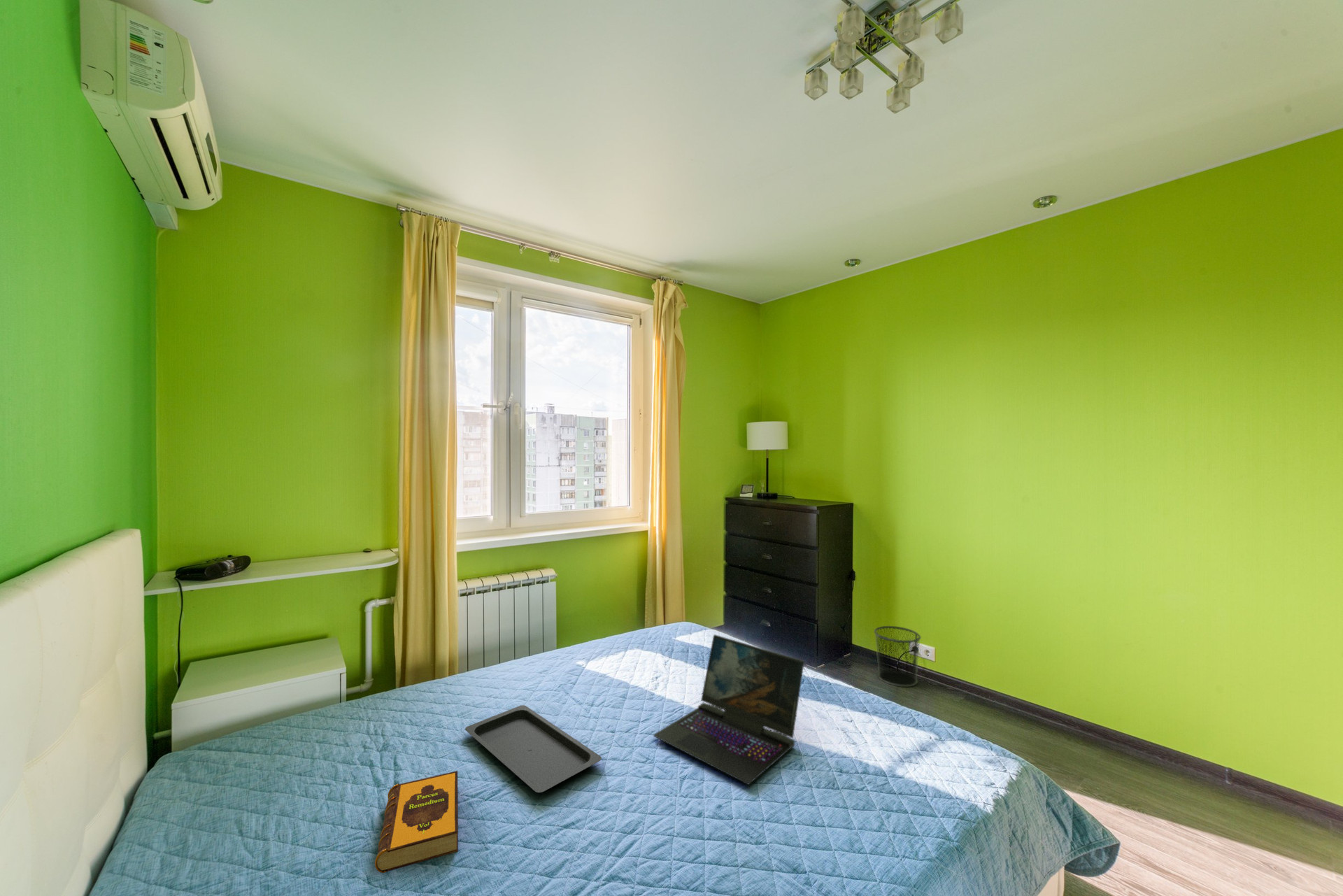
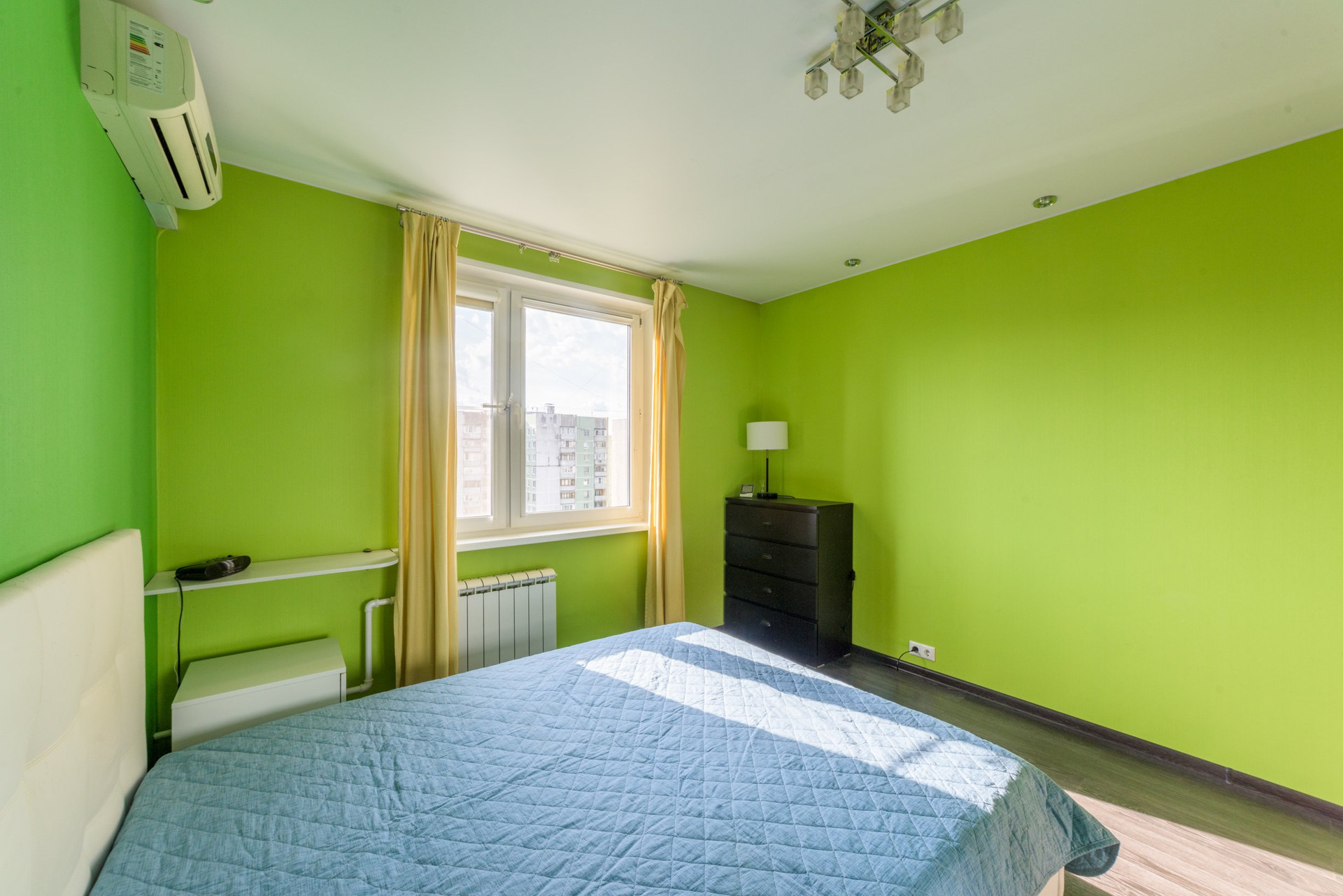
- serving tray [464,704,602,793]
- waste bin [874,625,922,688]
- hardback book [374,770,459,874]
- laptop [653,634,805,785]
